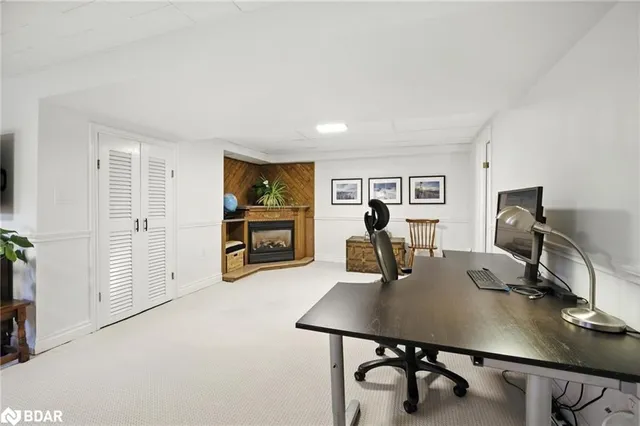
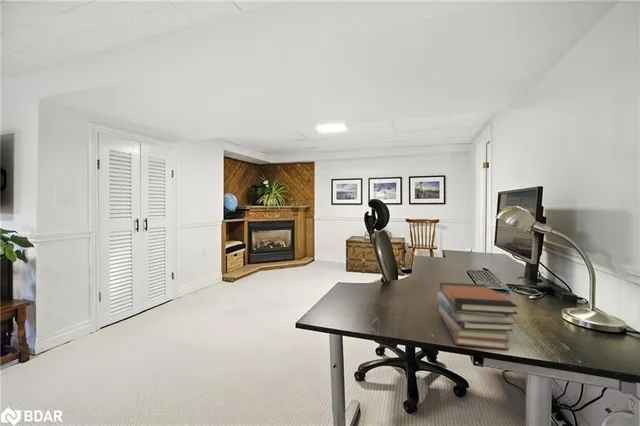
+ book stack [437,281,519,351]
